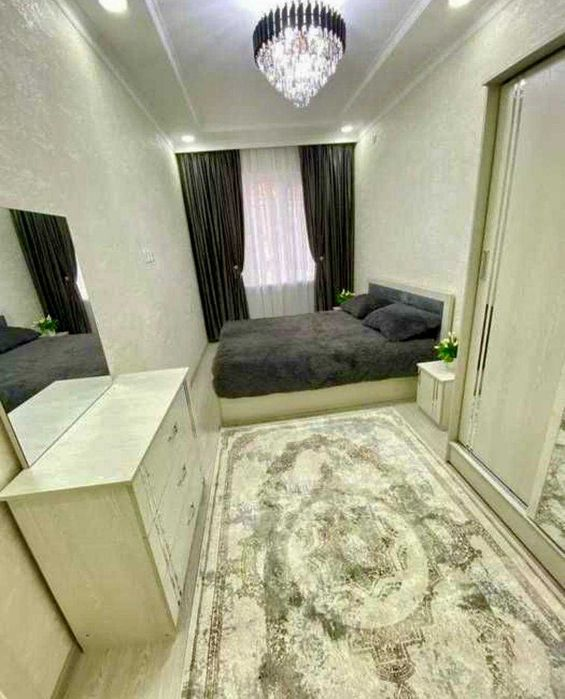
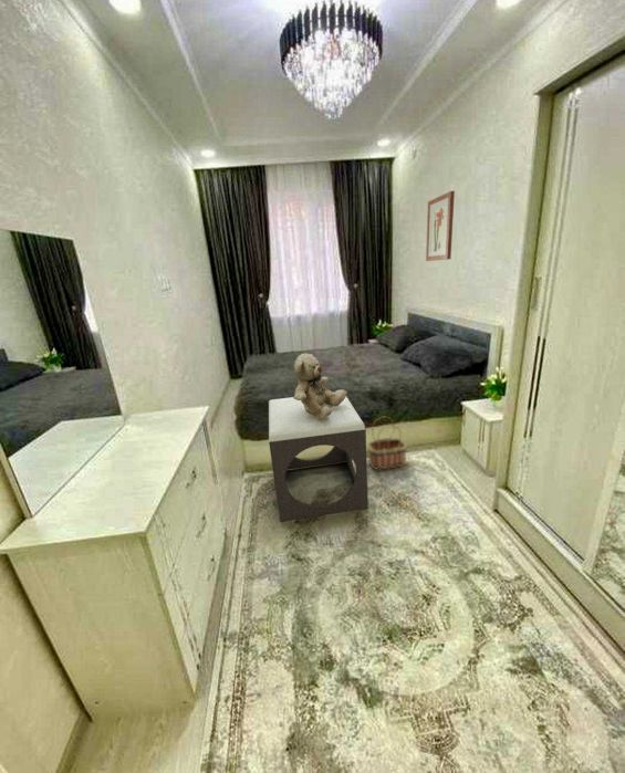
+ basket [366,416,408,471]
+ teddy bear [293,352,348,420]
+ footstool [268,396,369,523]
+ wall art [425,190,456,262]
